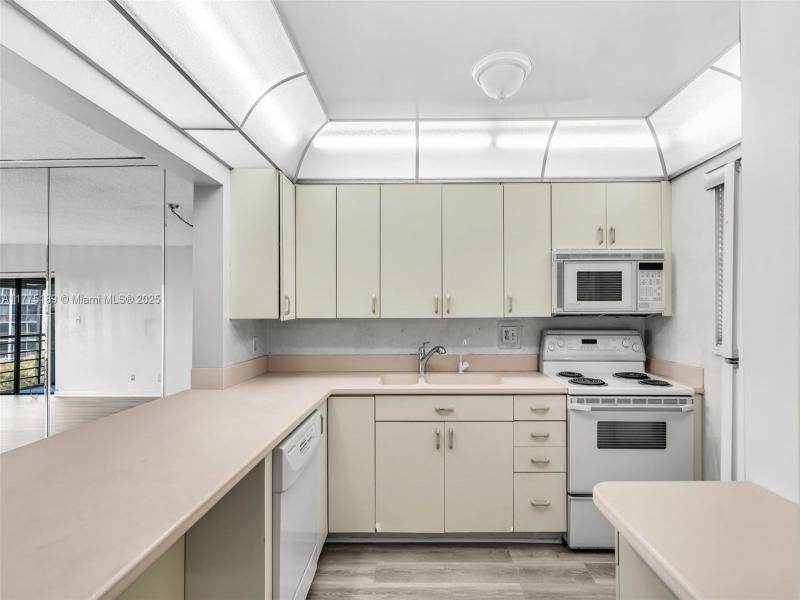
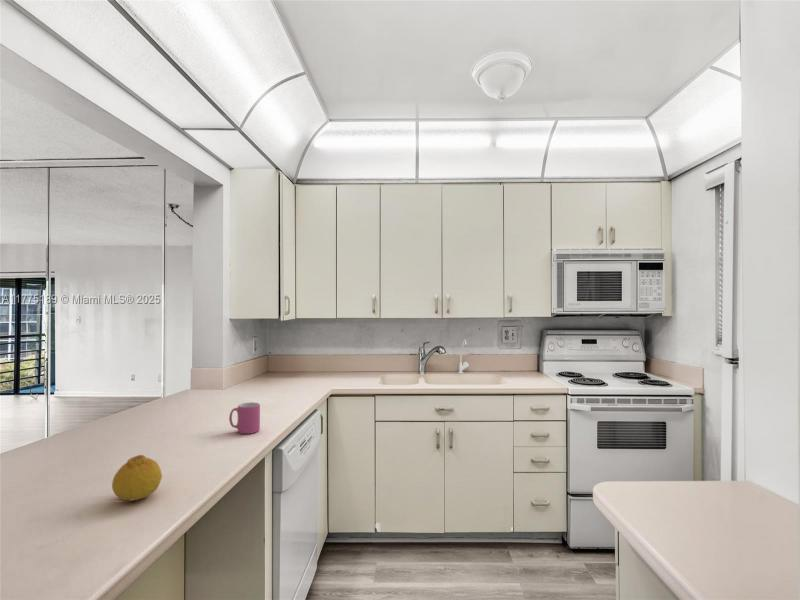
+ mug [228,401,261,435]
+ fruit [111,454,163,501]
